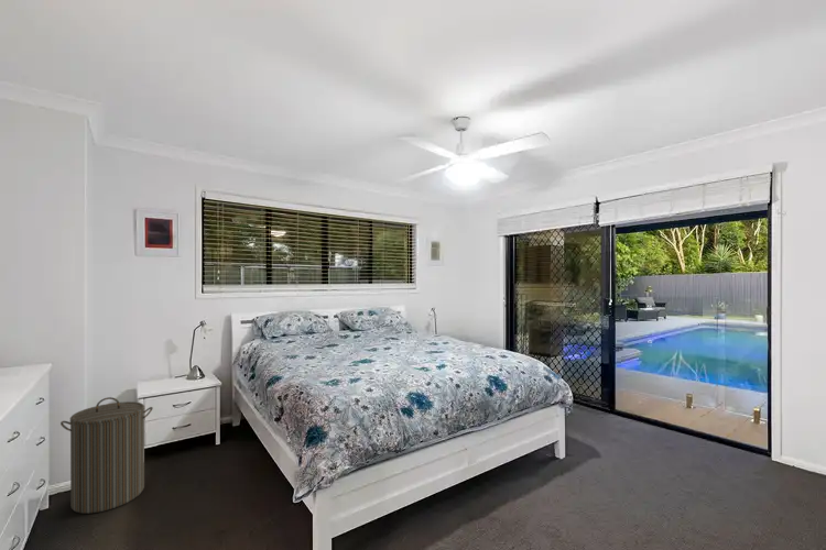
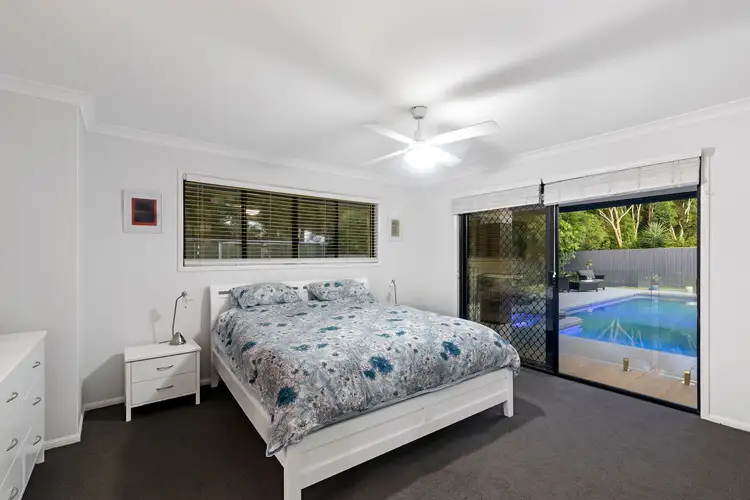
- laundry hamper [59,396,154,515]
